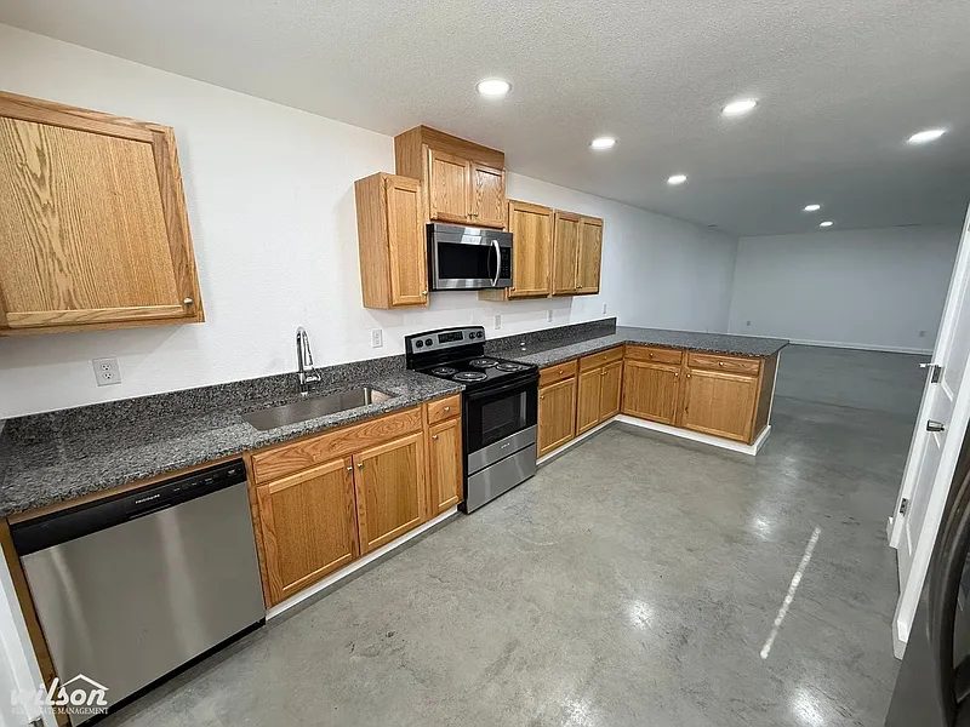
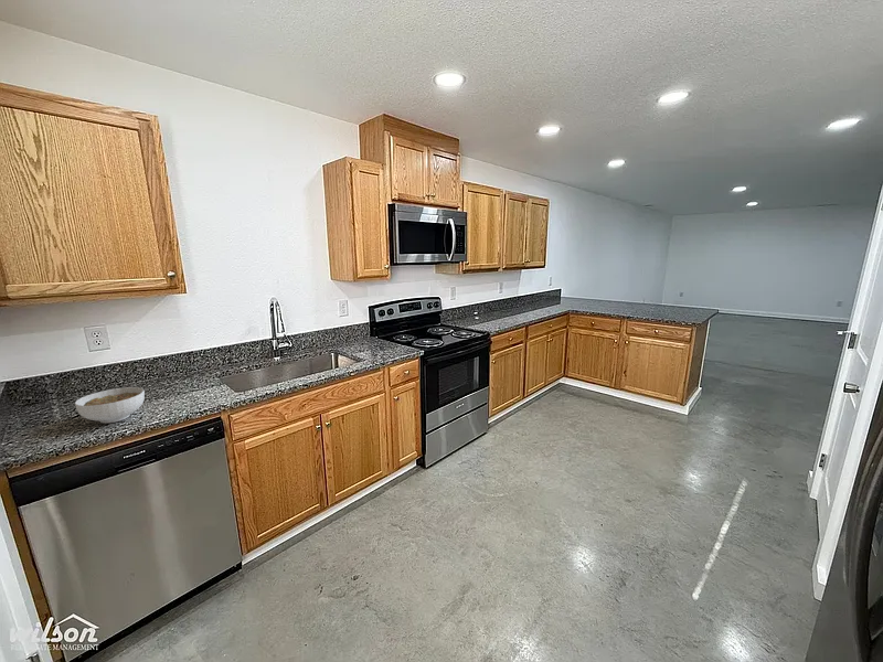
+ bowl [74,386,146,425]
